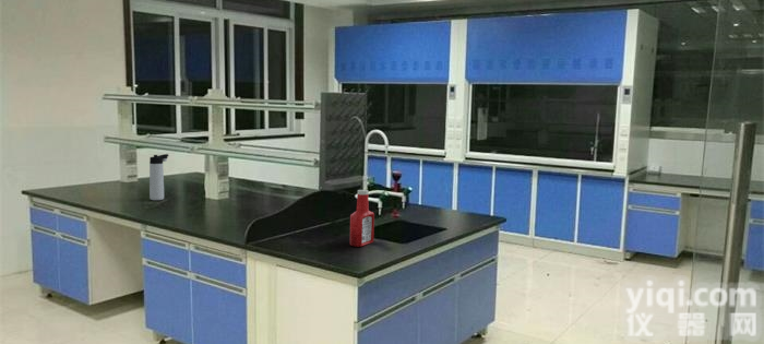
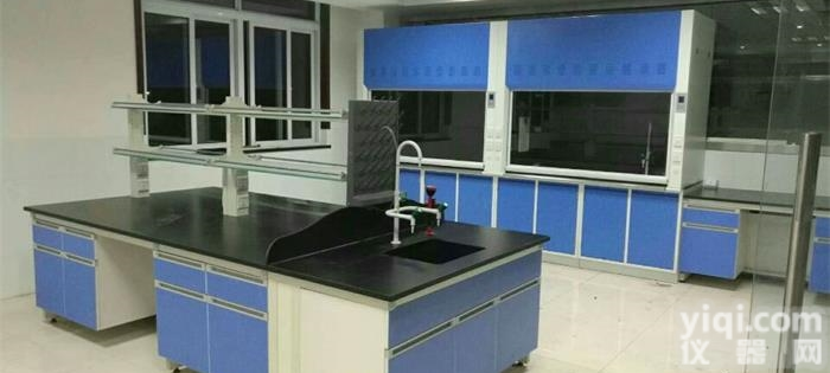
- soap bottle [349,189,375,248]
- thermos bottle [148,153,169,201]
